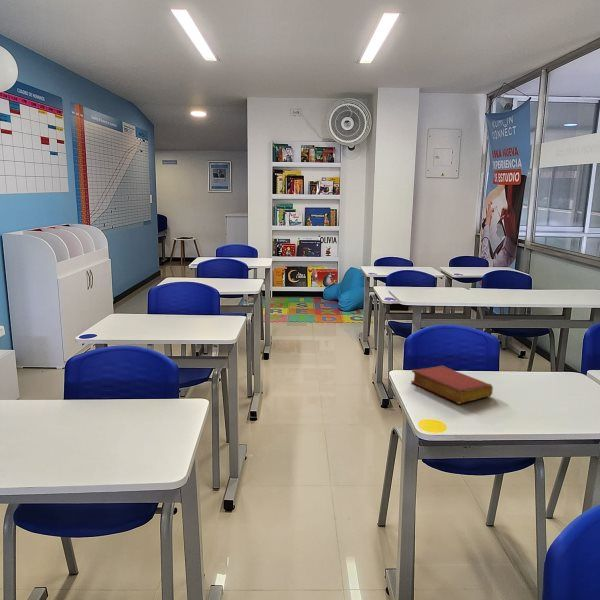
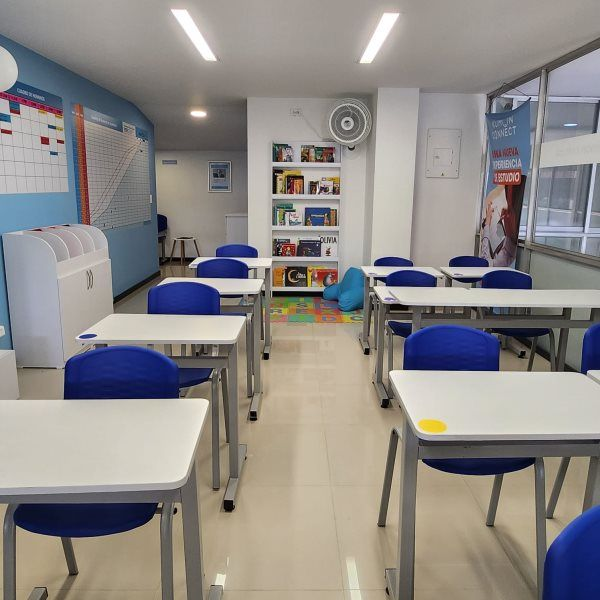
- book [410,365,494,405]
